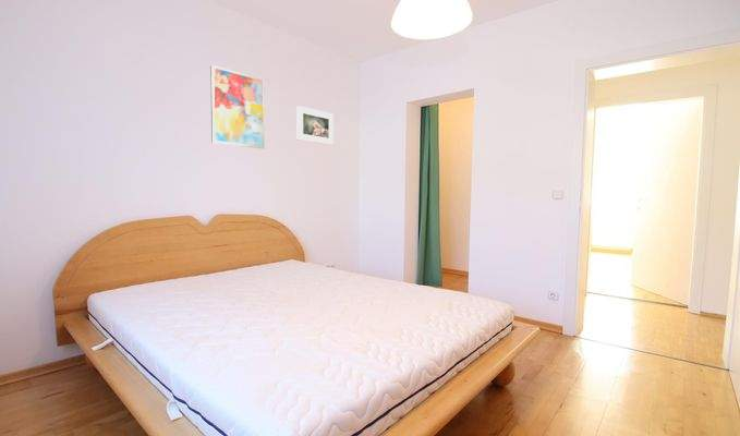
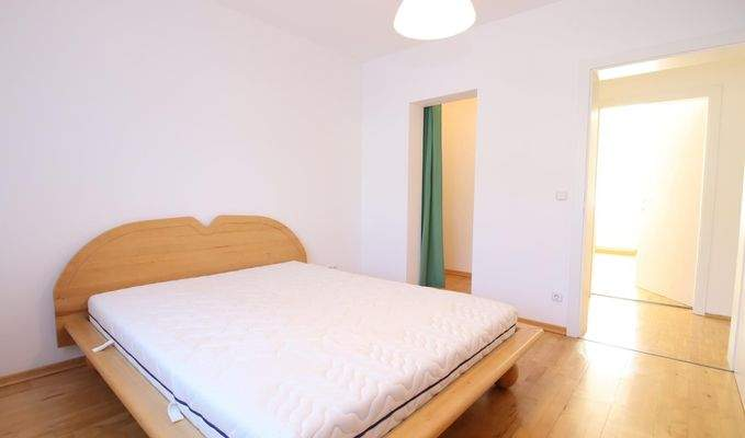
- wall art [209,64,266,149]
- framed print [296,105,335,146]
